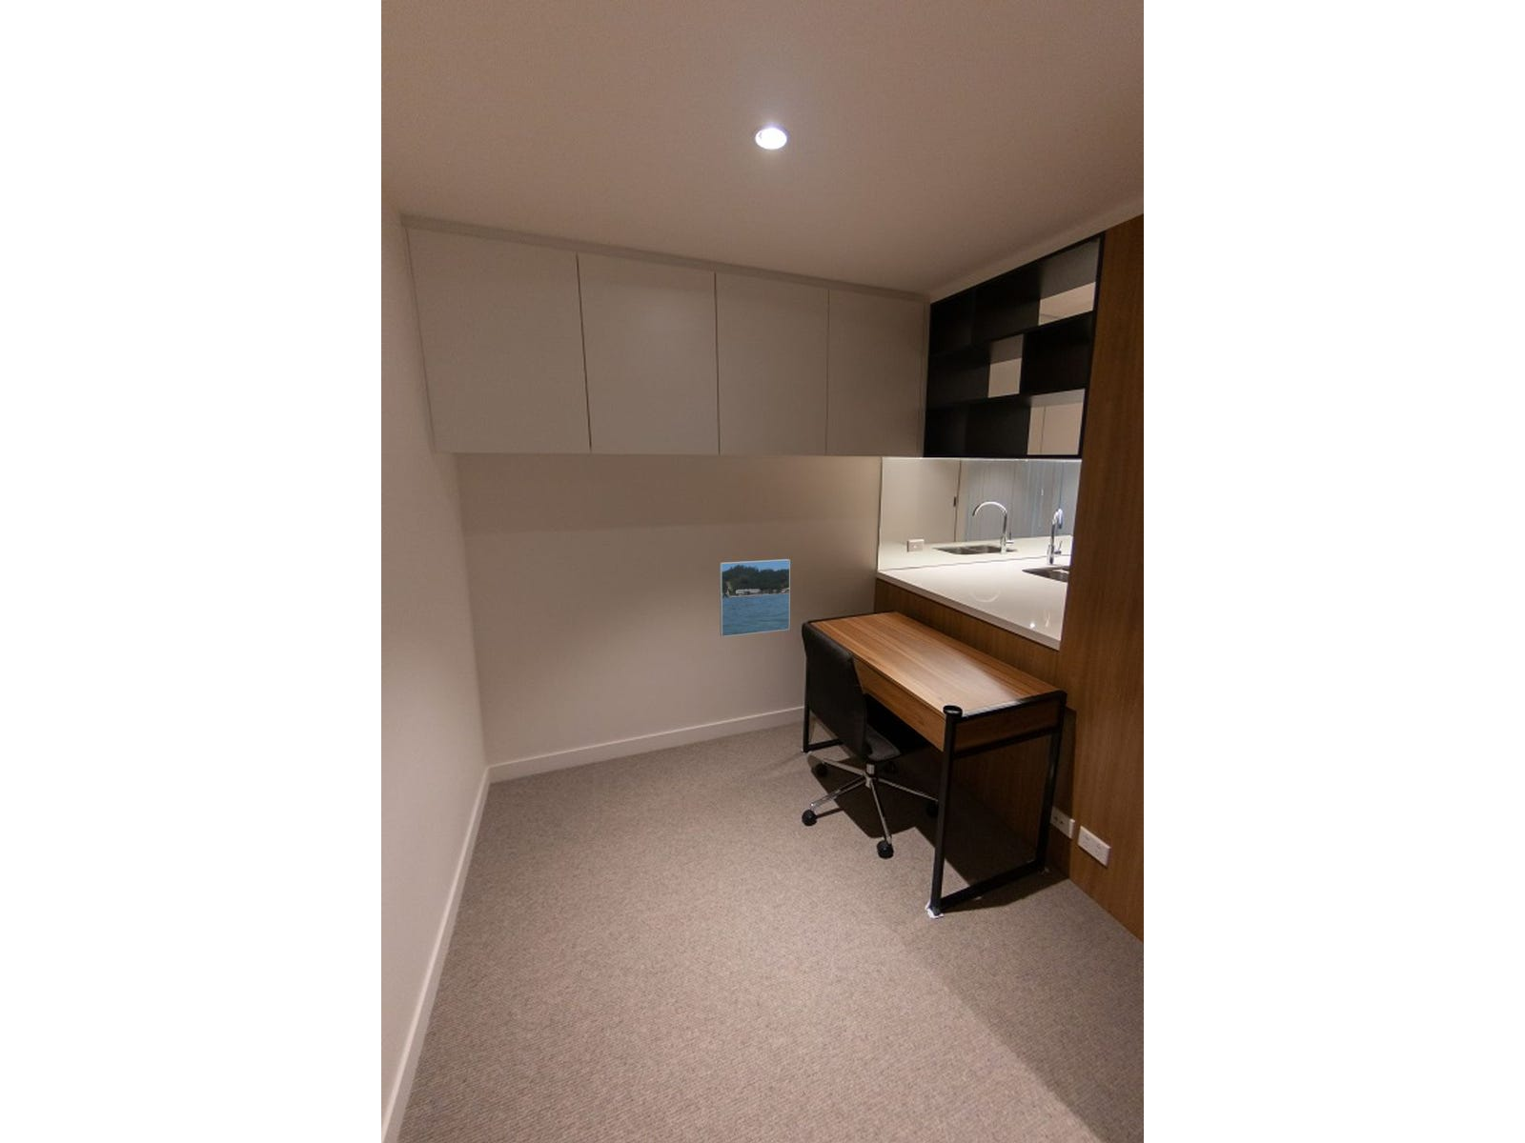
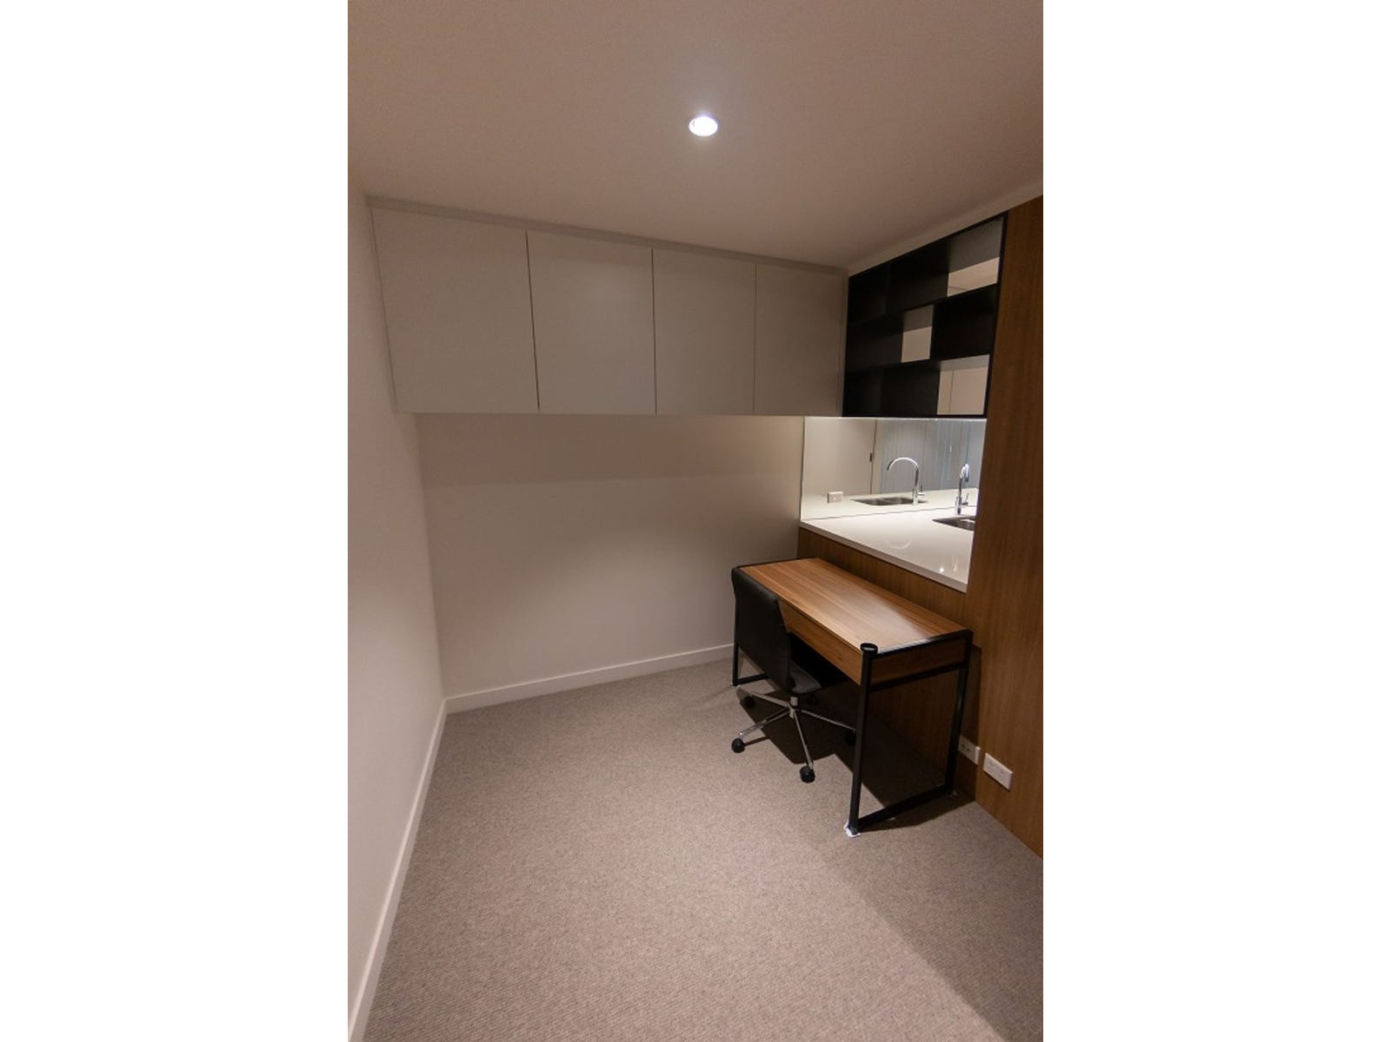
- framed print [718,558,791,639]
